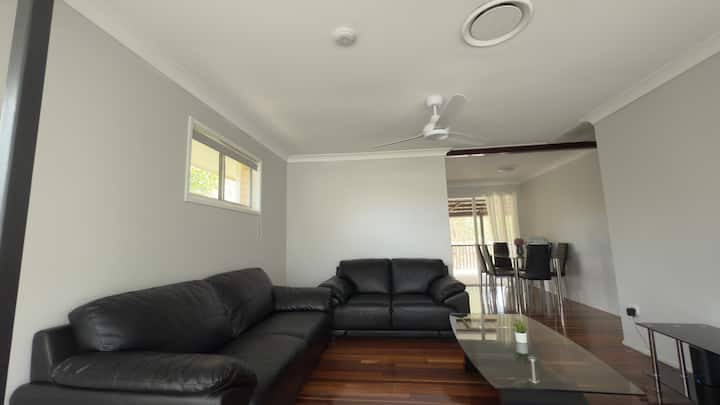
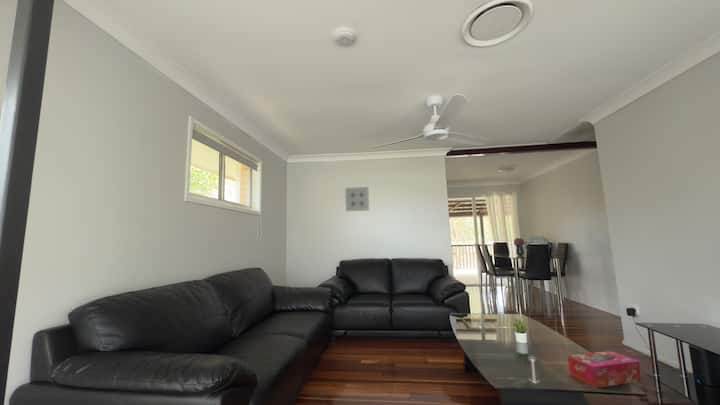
+ wall art [344,186,370,212]
+ tissue box [566,350,642,389]
